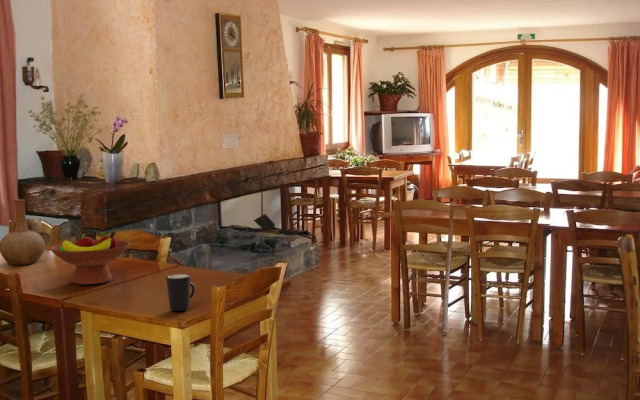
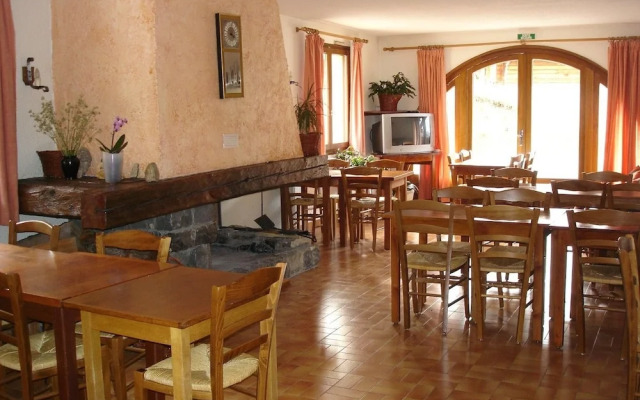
- fruit bowl [49,231,131,286]
- mug [165,273,196,312]
- vase [0,198,46,266]
